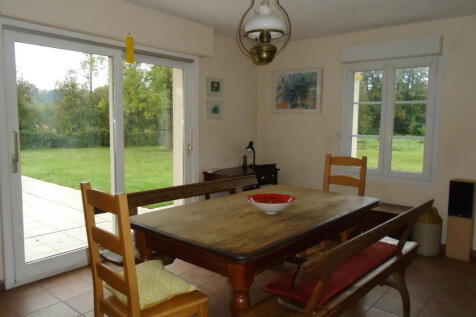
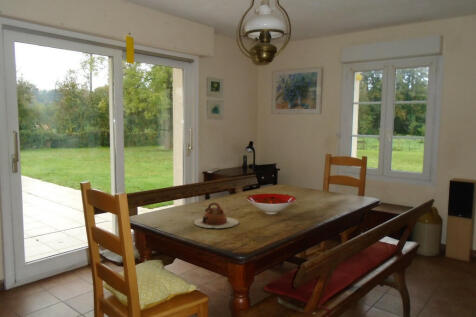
+ teapot [193,201,240,229]
